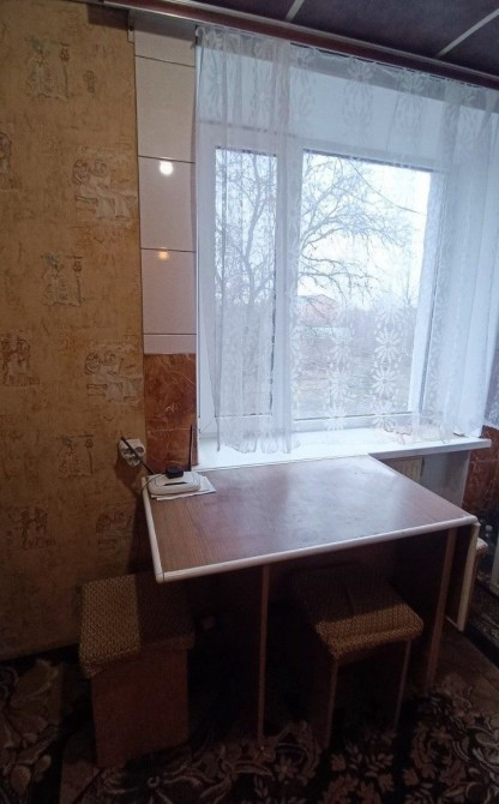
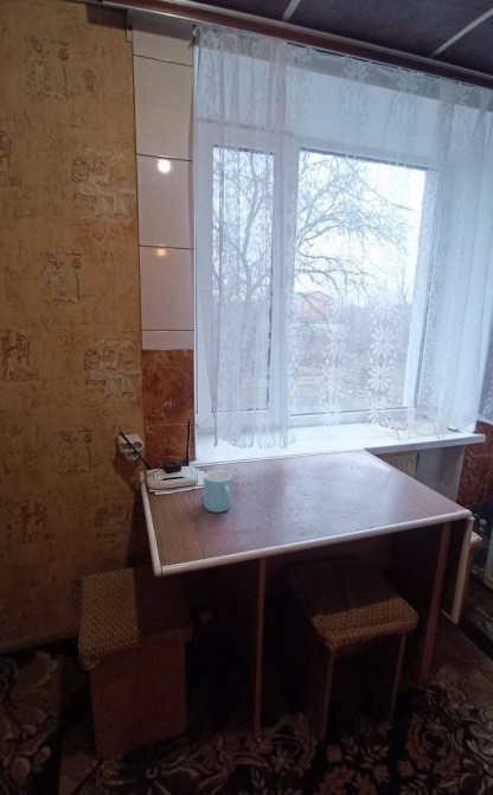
+ mug [203,469,233,514]
